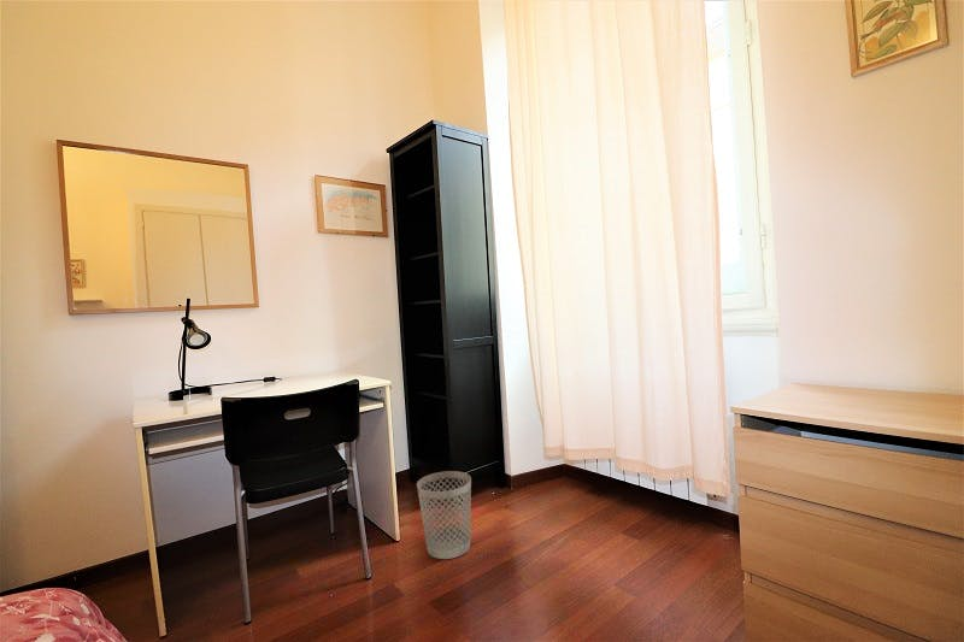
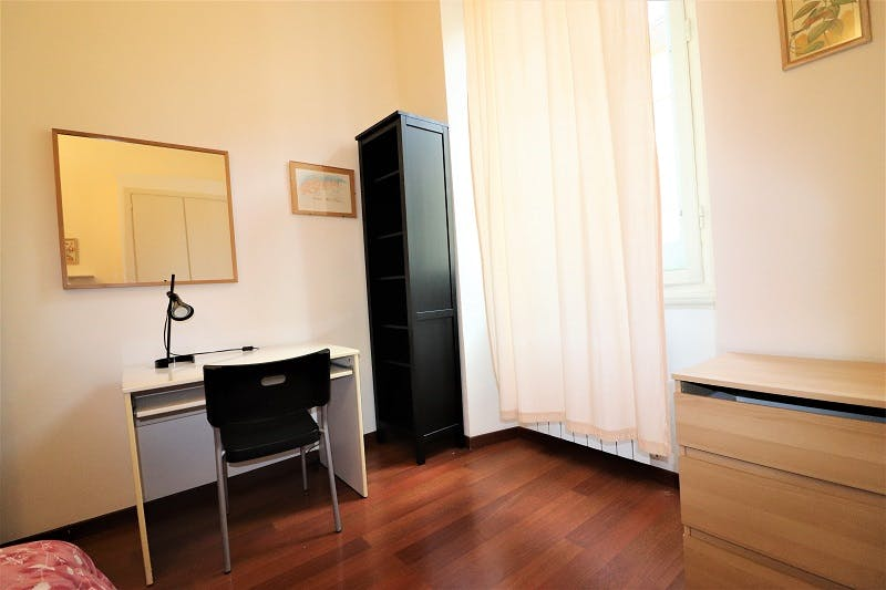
- wastebasket [416,470,472,560]
